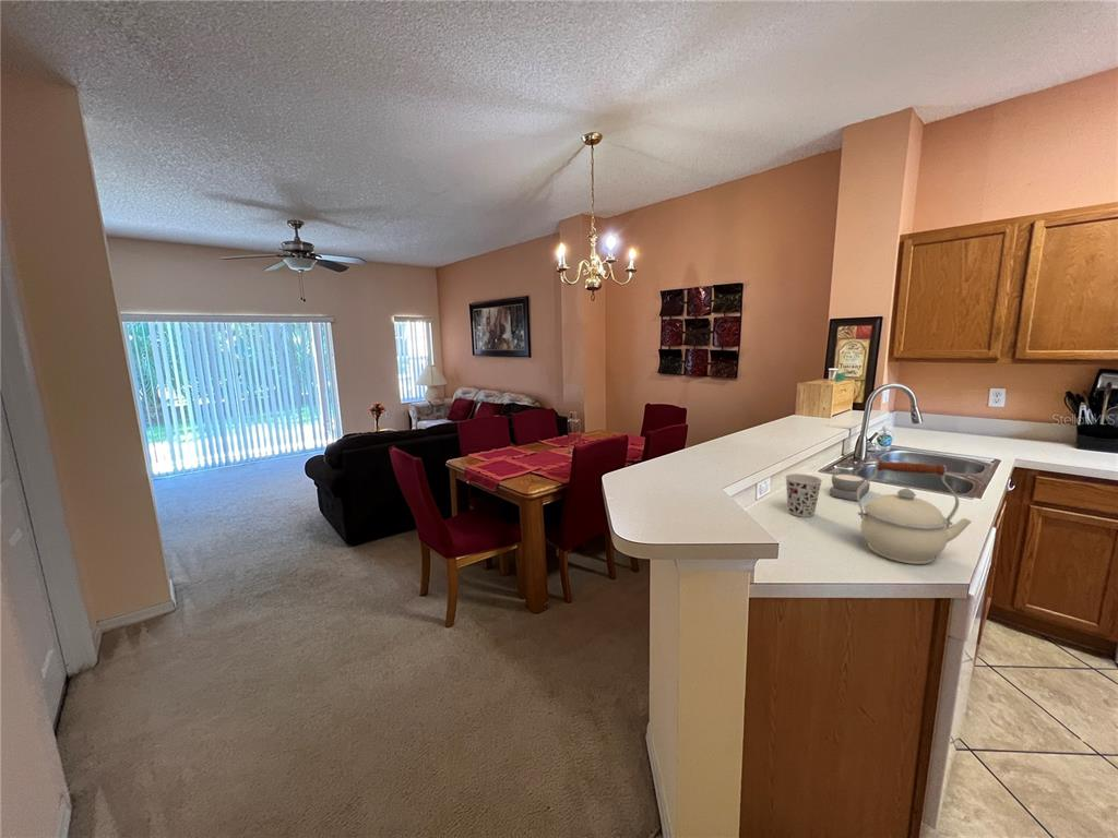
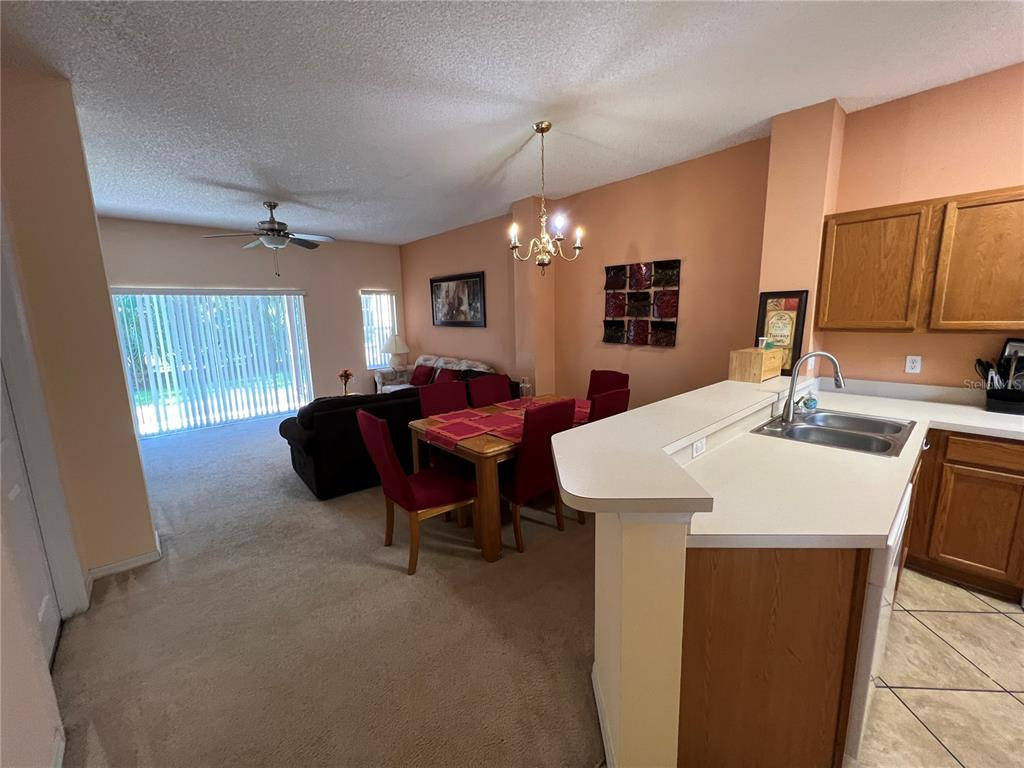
- kettle [856,459,973,565]
- cup [784,472,823,518]
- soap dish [829,472,871,502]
